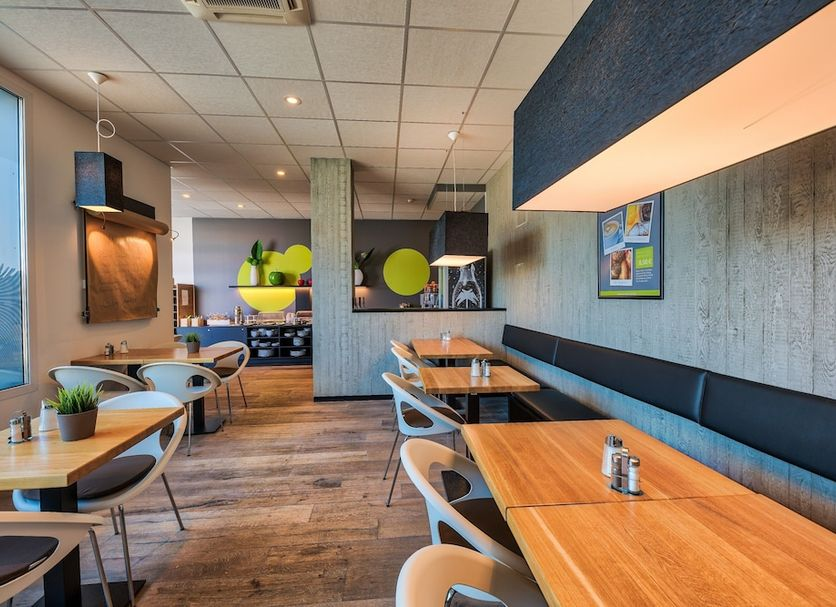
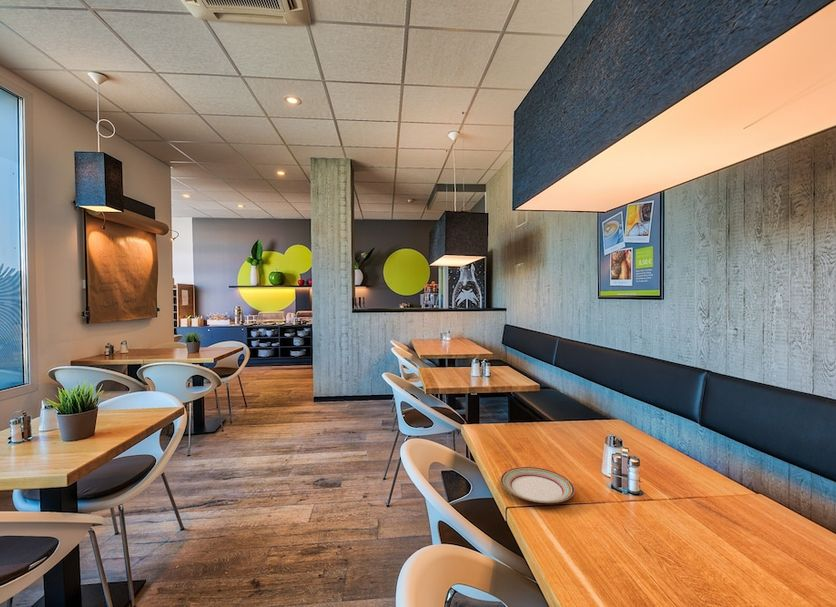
+ plate [500,466,576,504]
